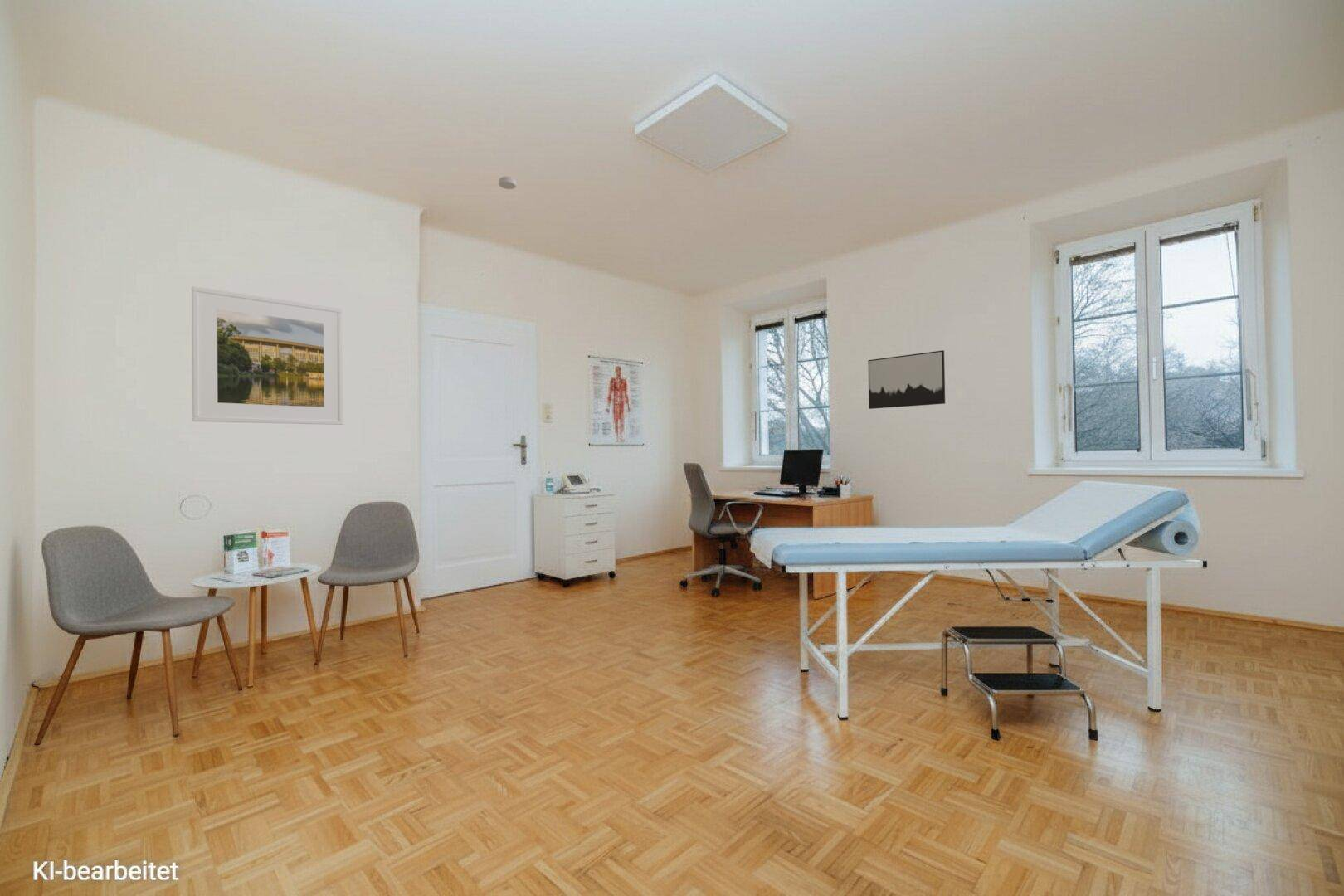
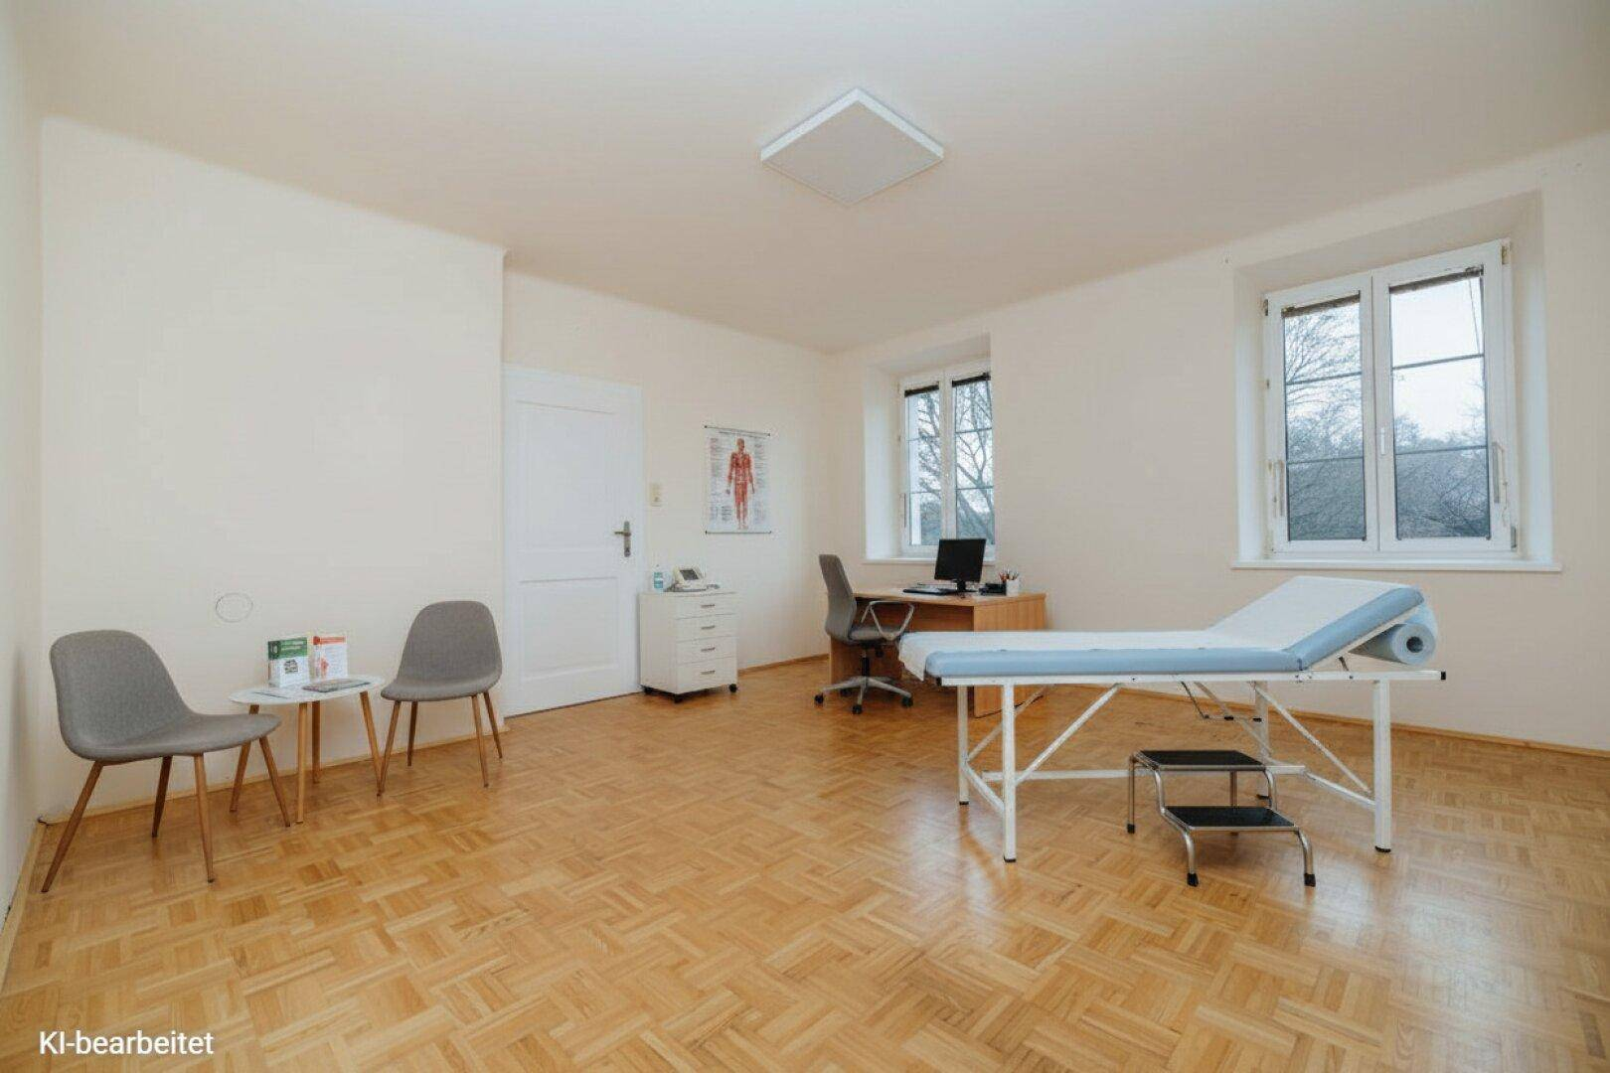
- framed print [191,285,344,426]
- smoke detector [498,175,517,190]
- wall art [867,349,946,410]
